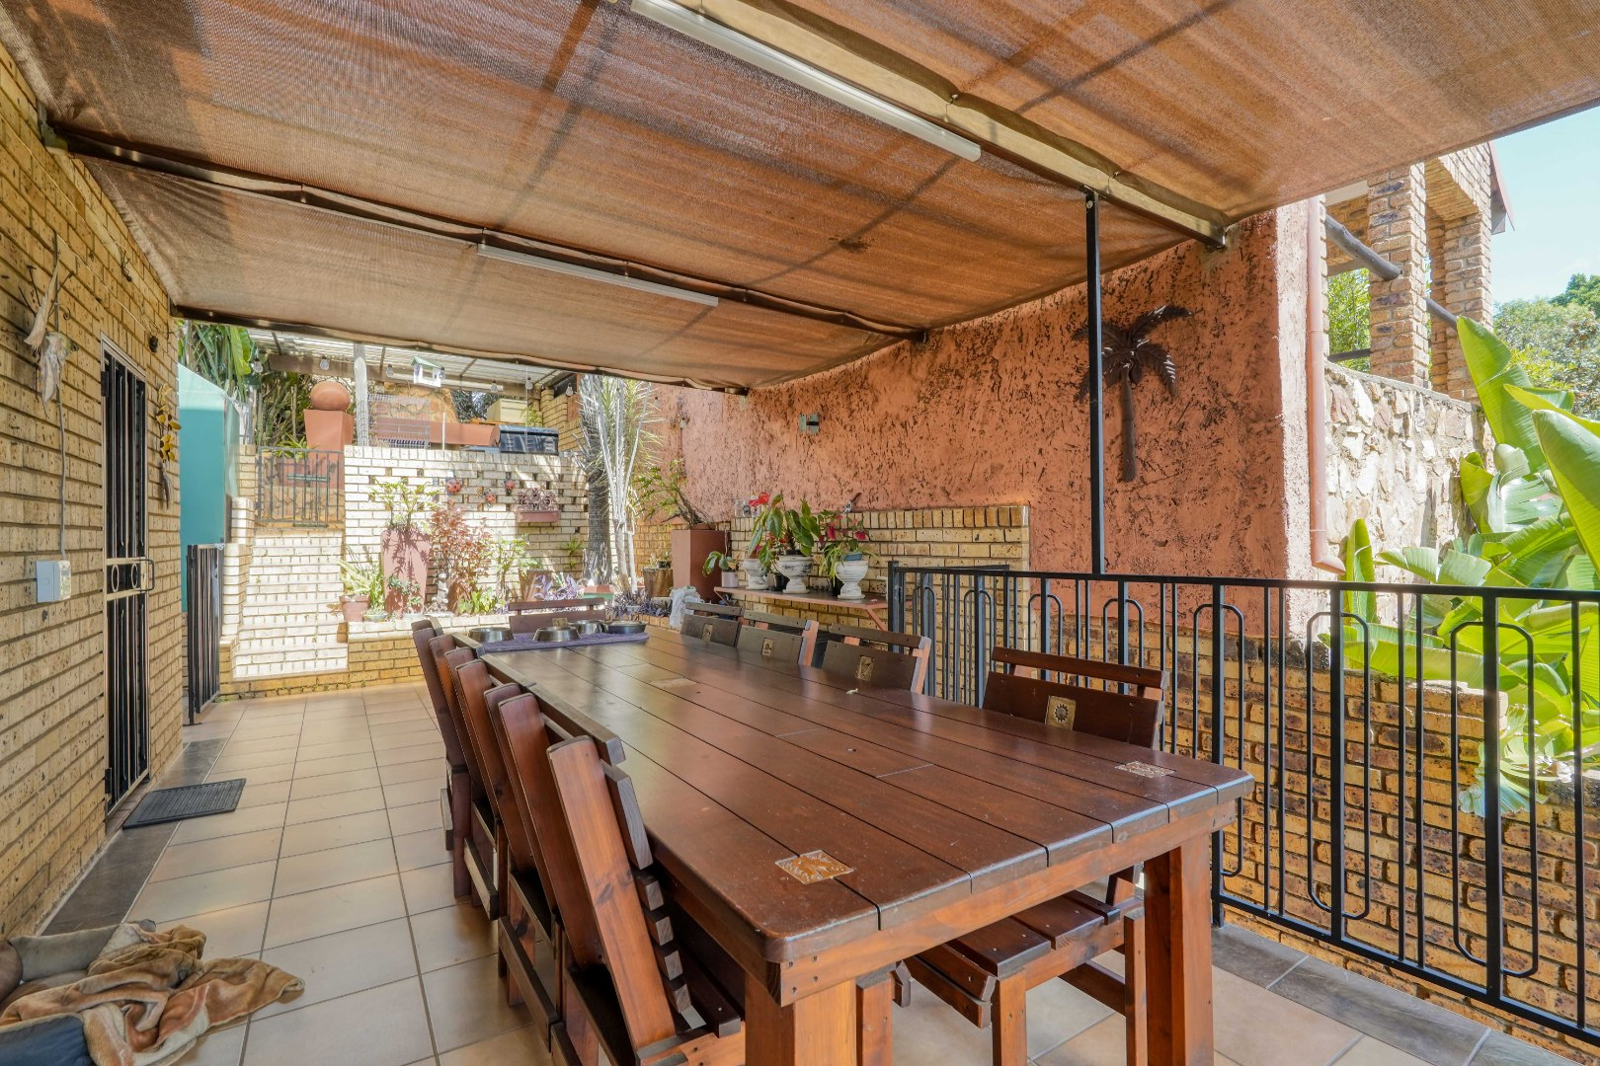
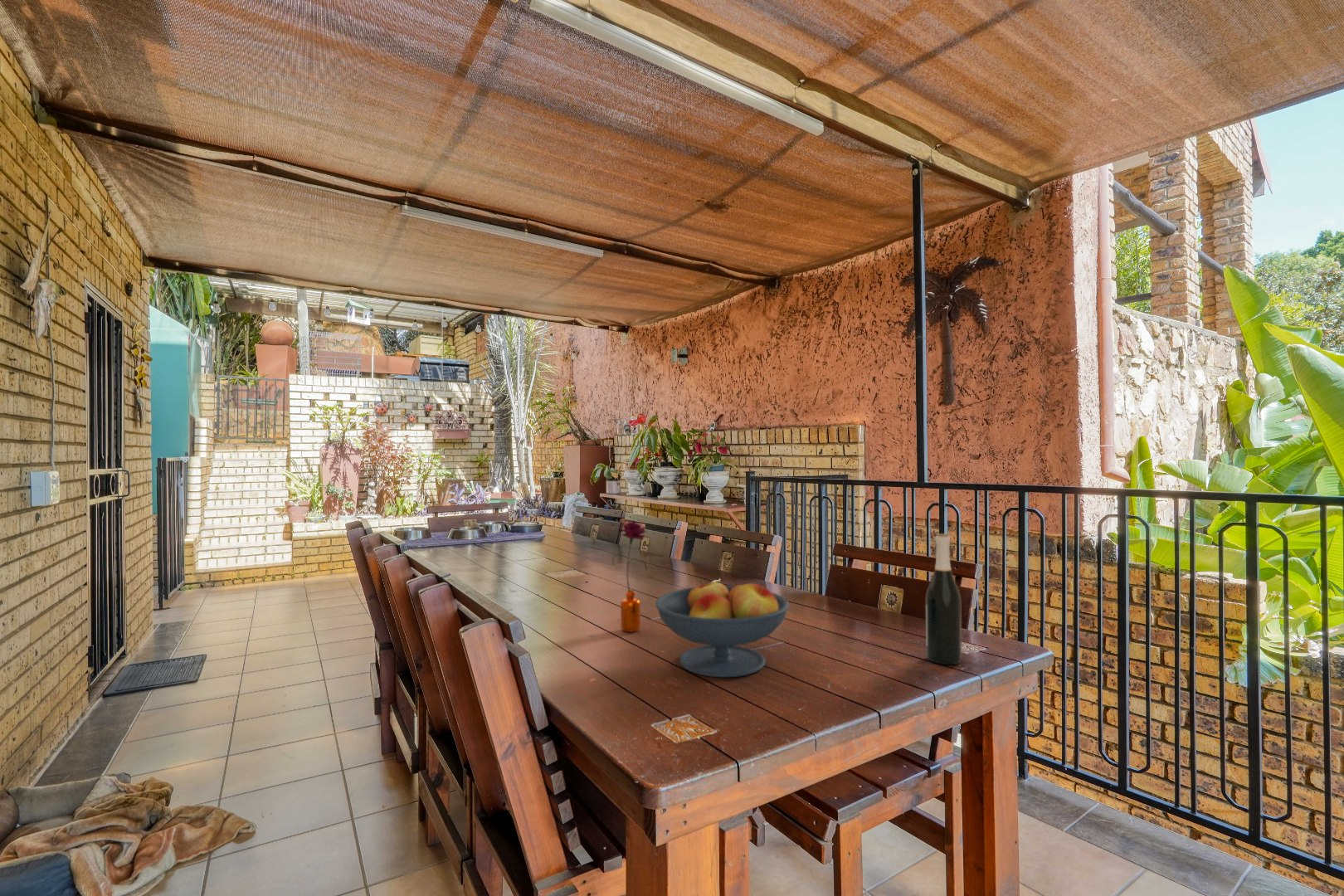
+ wine bottle [925,533,962,665]
+ fruit bowl [655,578,790,679]
+ flower [611,519,648,633]
